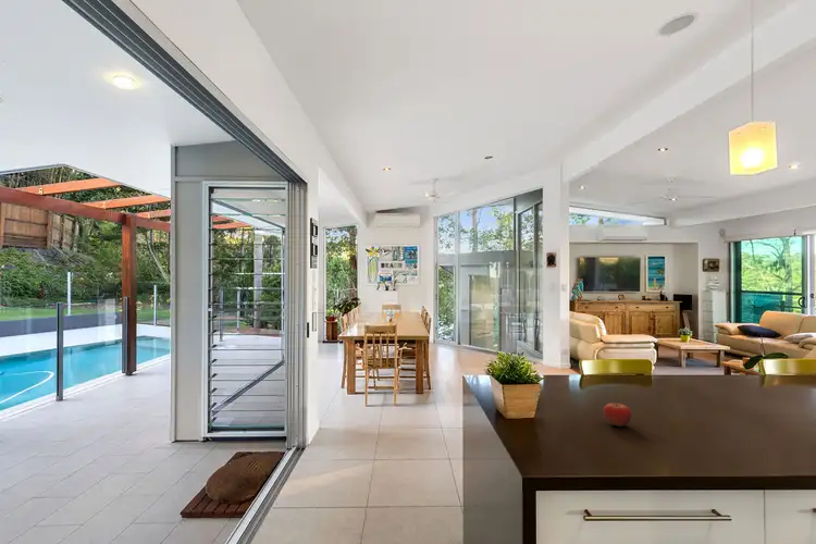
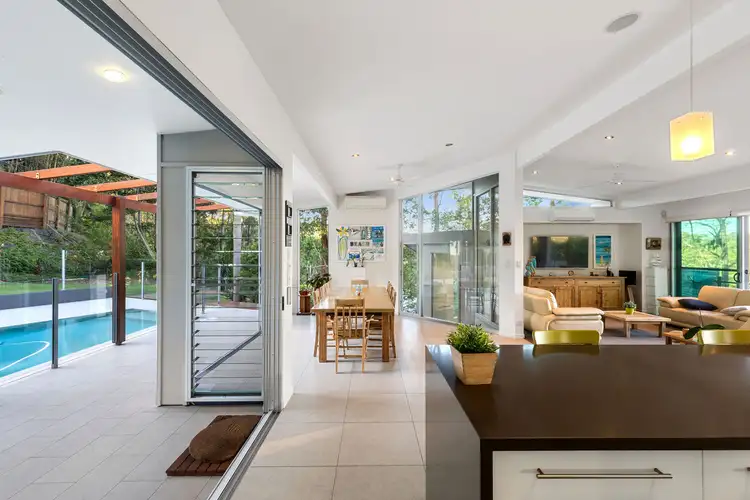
- fruit [603,400,632,428]
